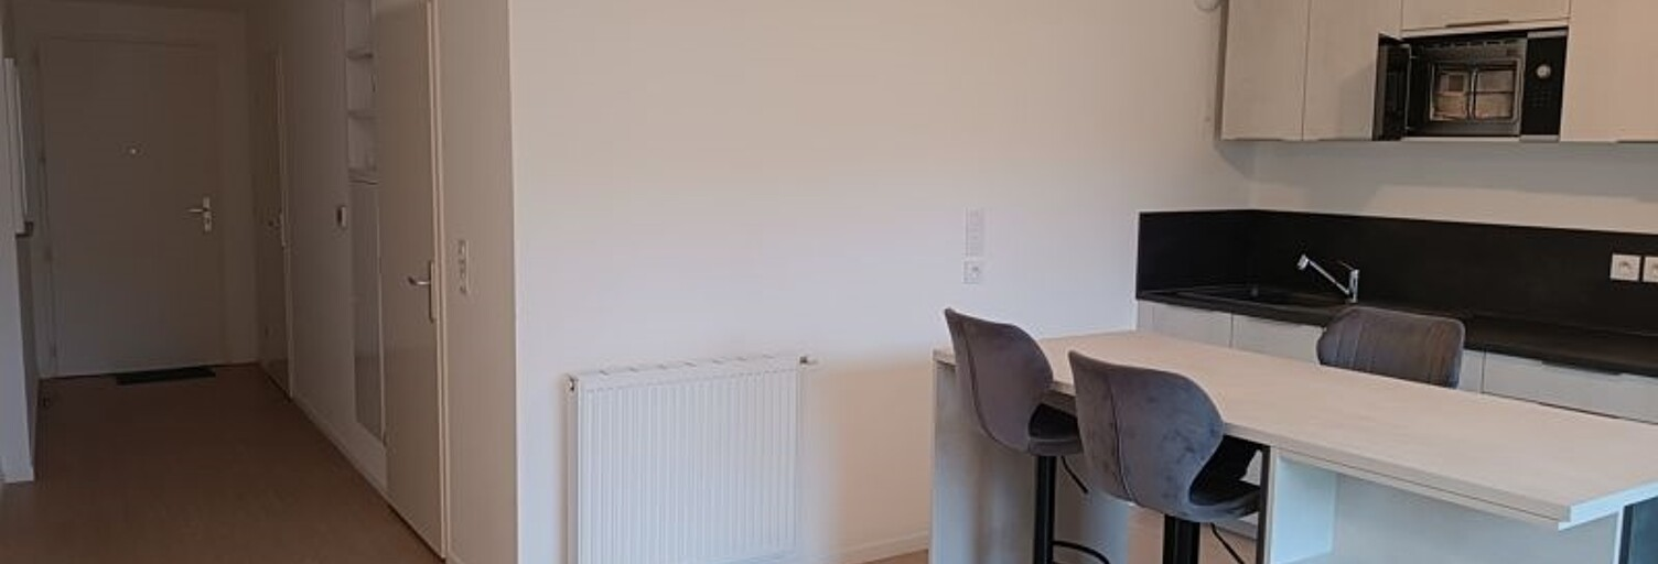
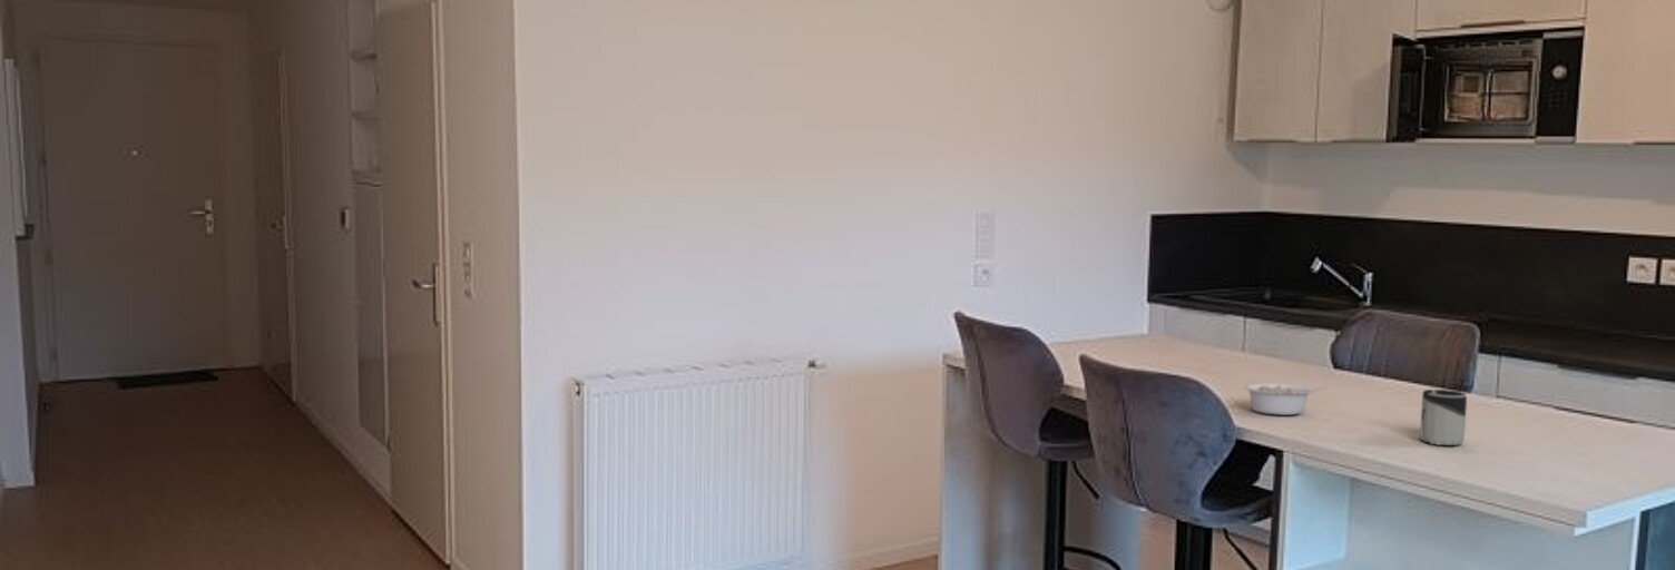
+ cup [1420,389,1468,446]
+ legume [1243,382,1330,416]
